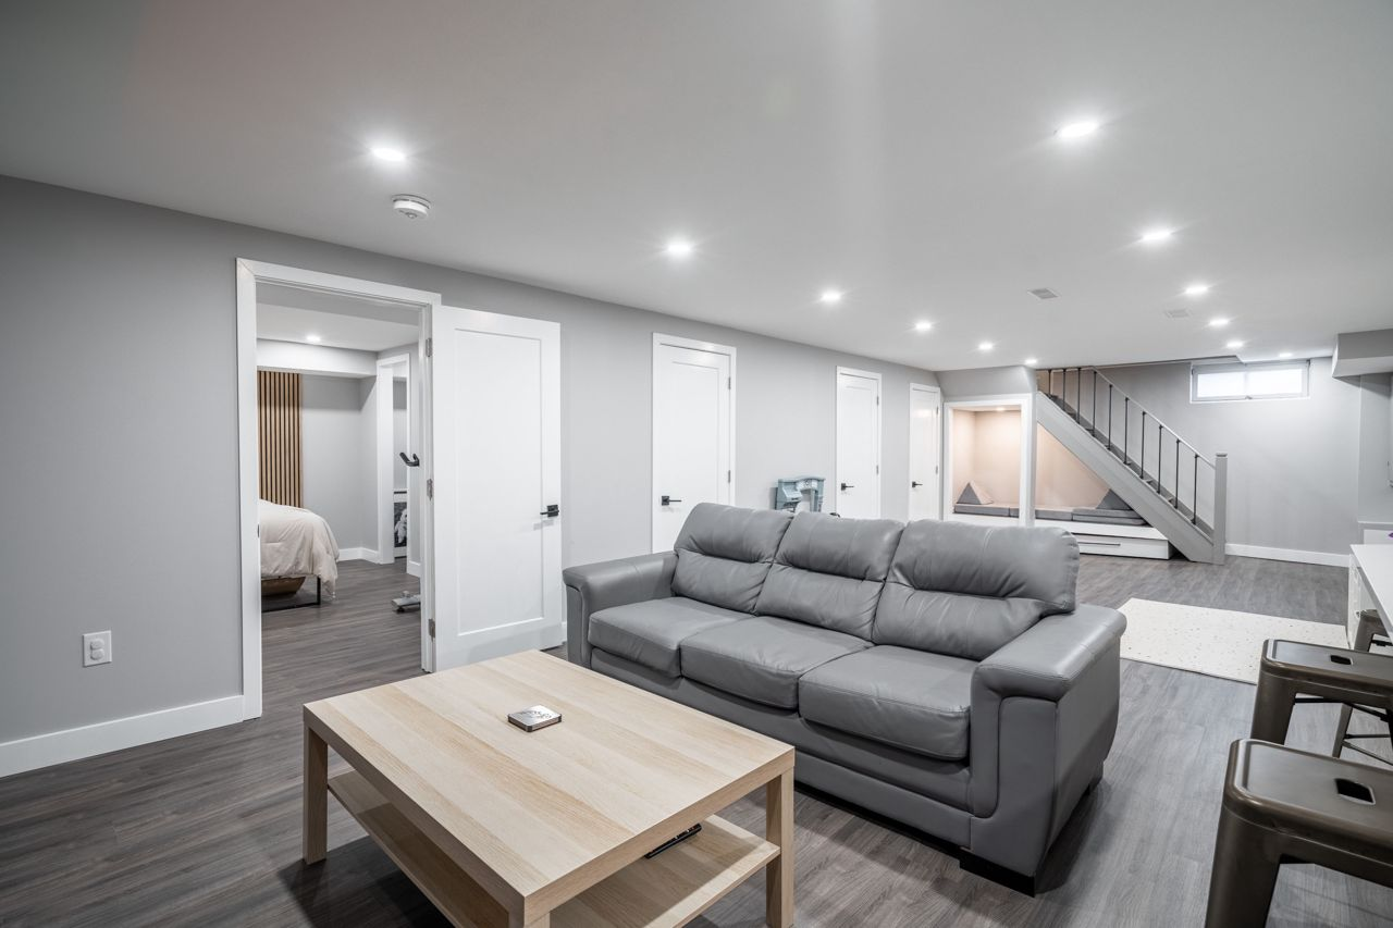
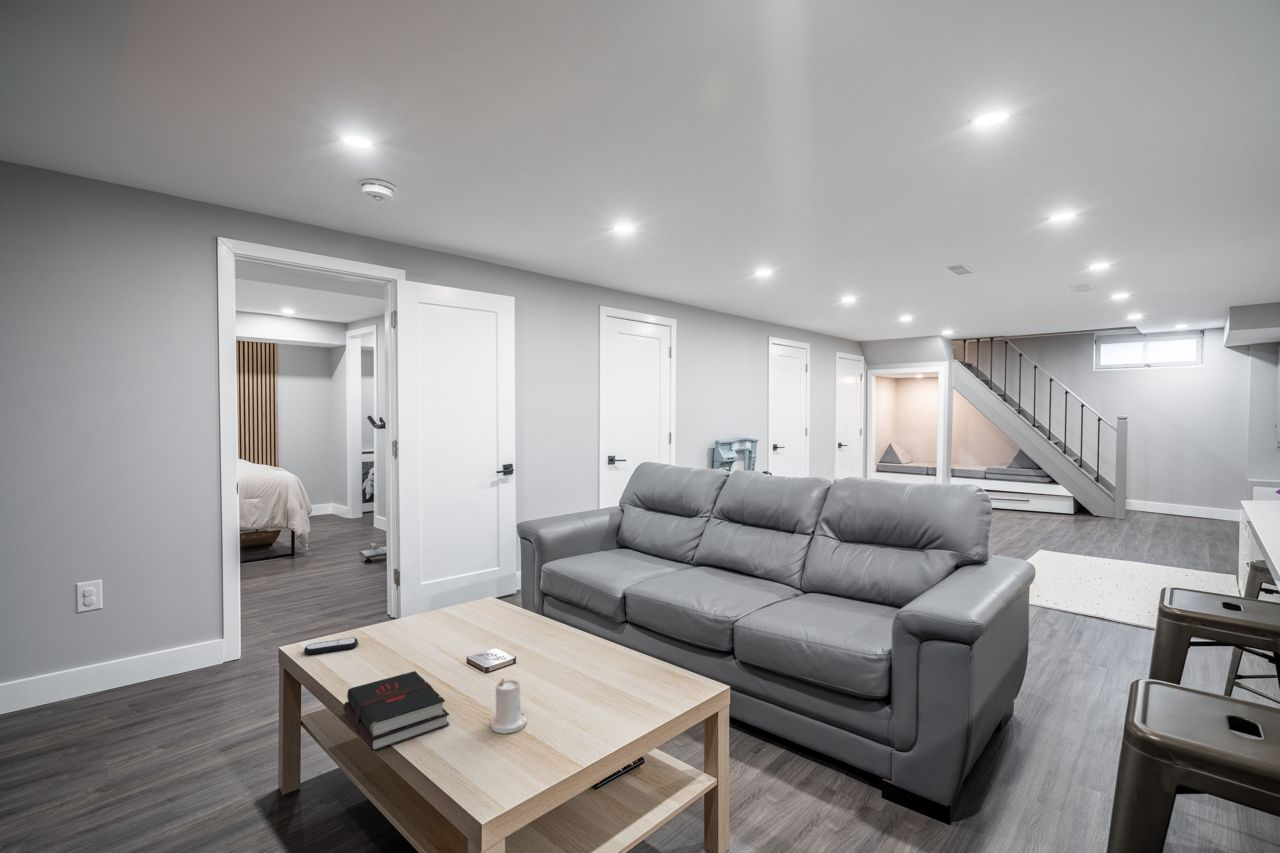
+ remote control [303,636,359,656]
+ hardback book [343,670,450,752]
+ candle [489,677,528,734]
